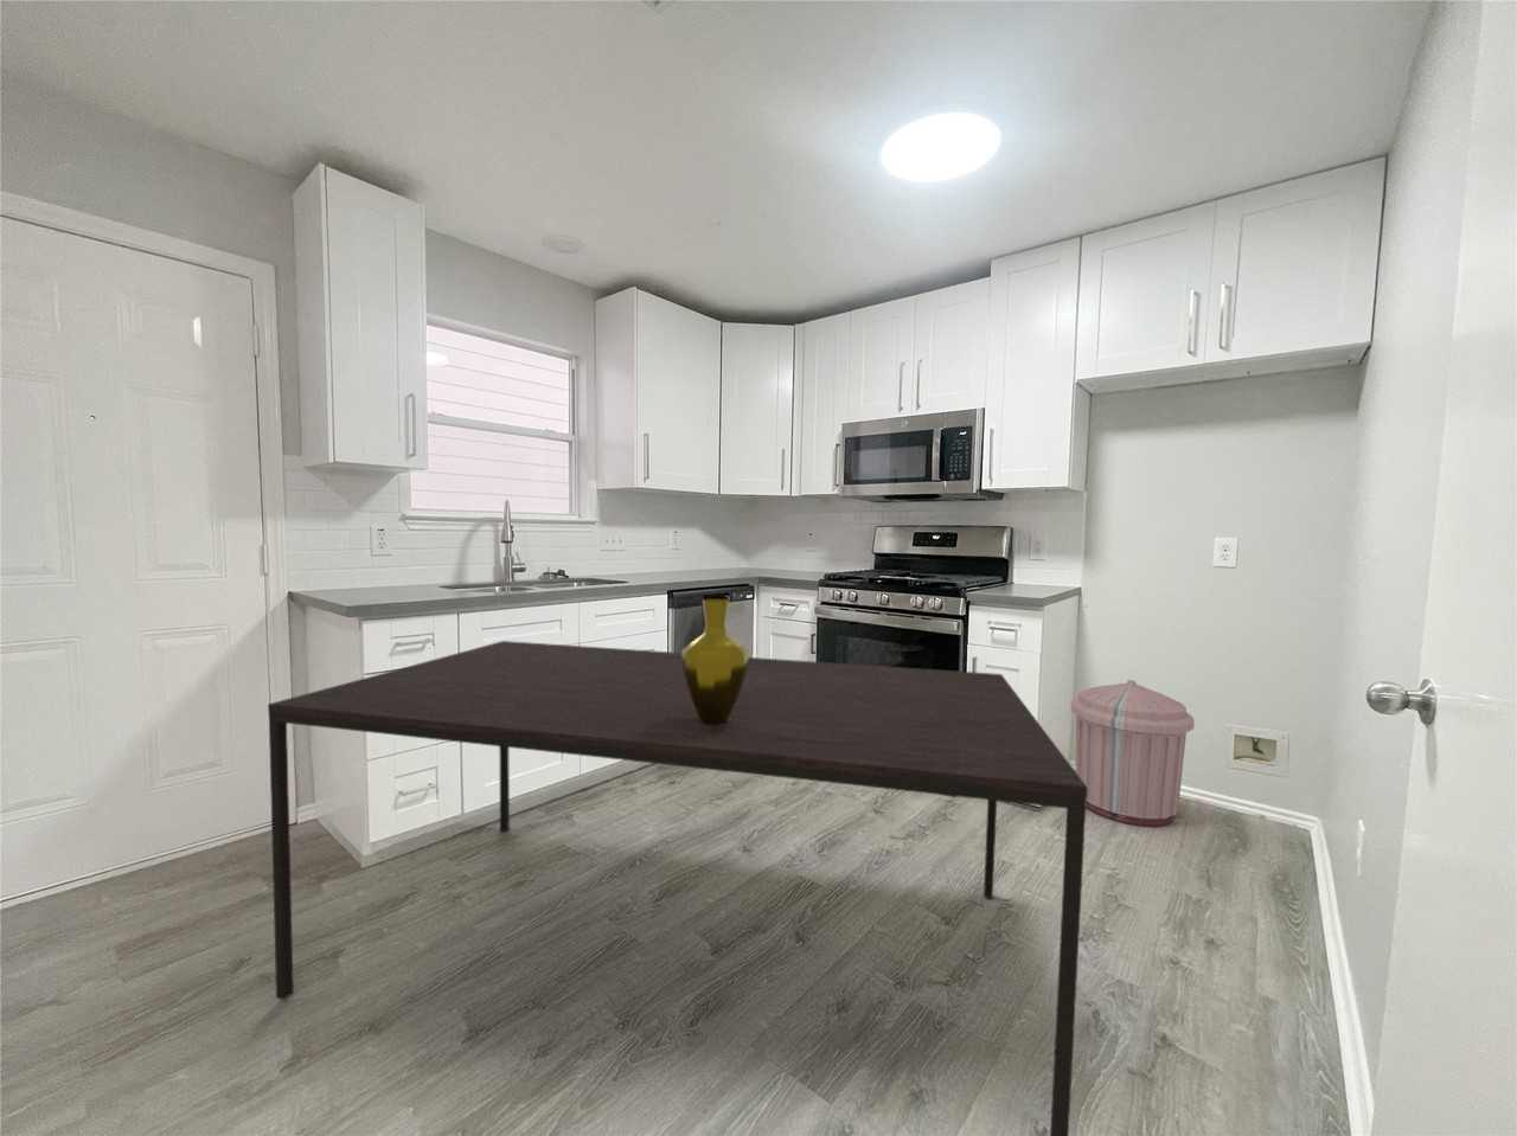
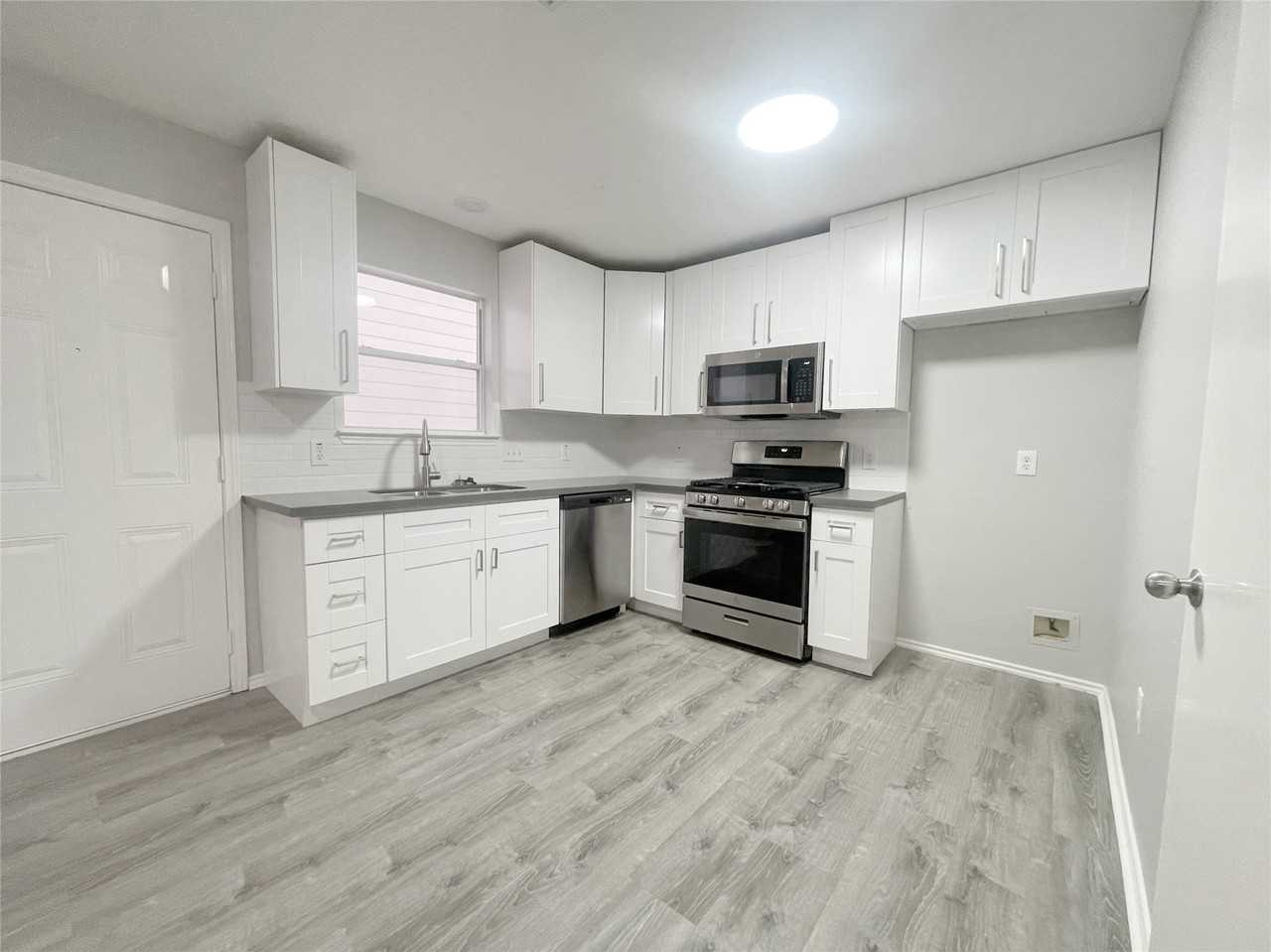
- trash can [1071,679,1196,828]
- vase [680,598,751,726]
- dining table [266,640,1089,1136]
